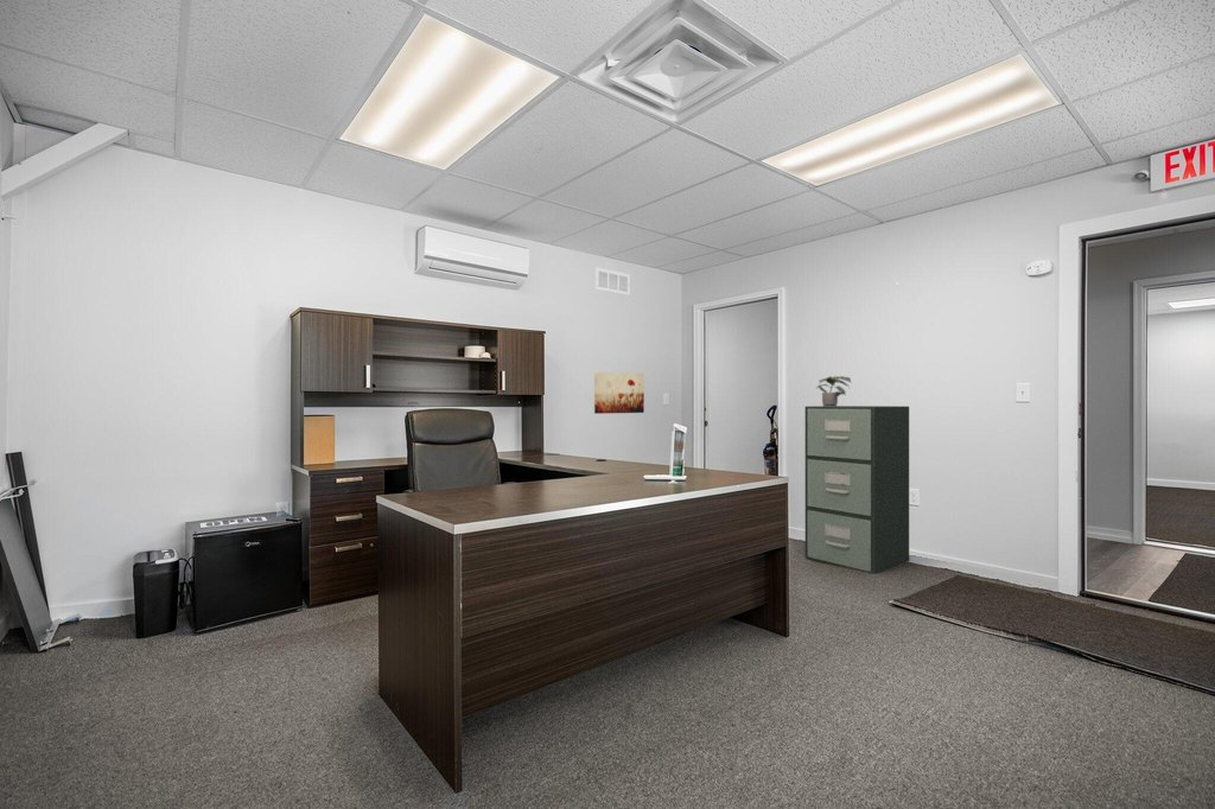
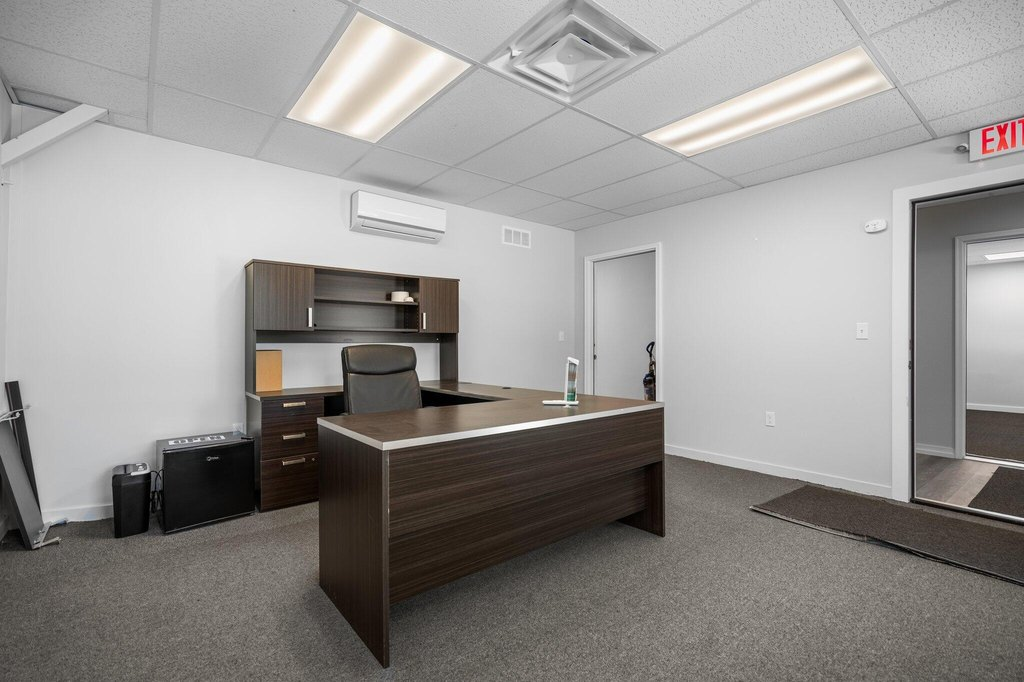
- wall art [593,370,645,415]
- filing cabinet [804,404,910,575]
- potted plant [816,375,852,407]
